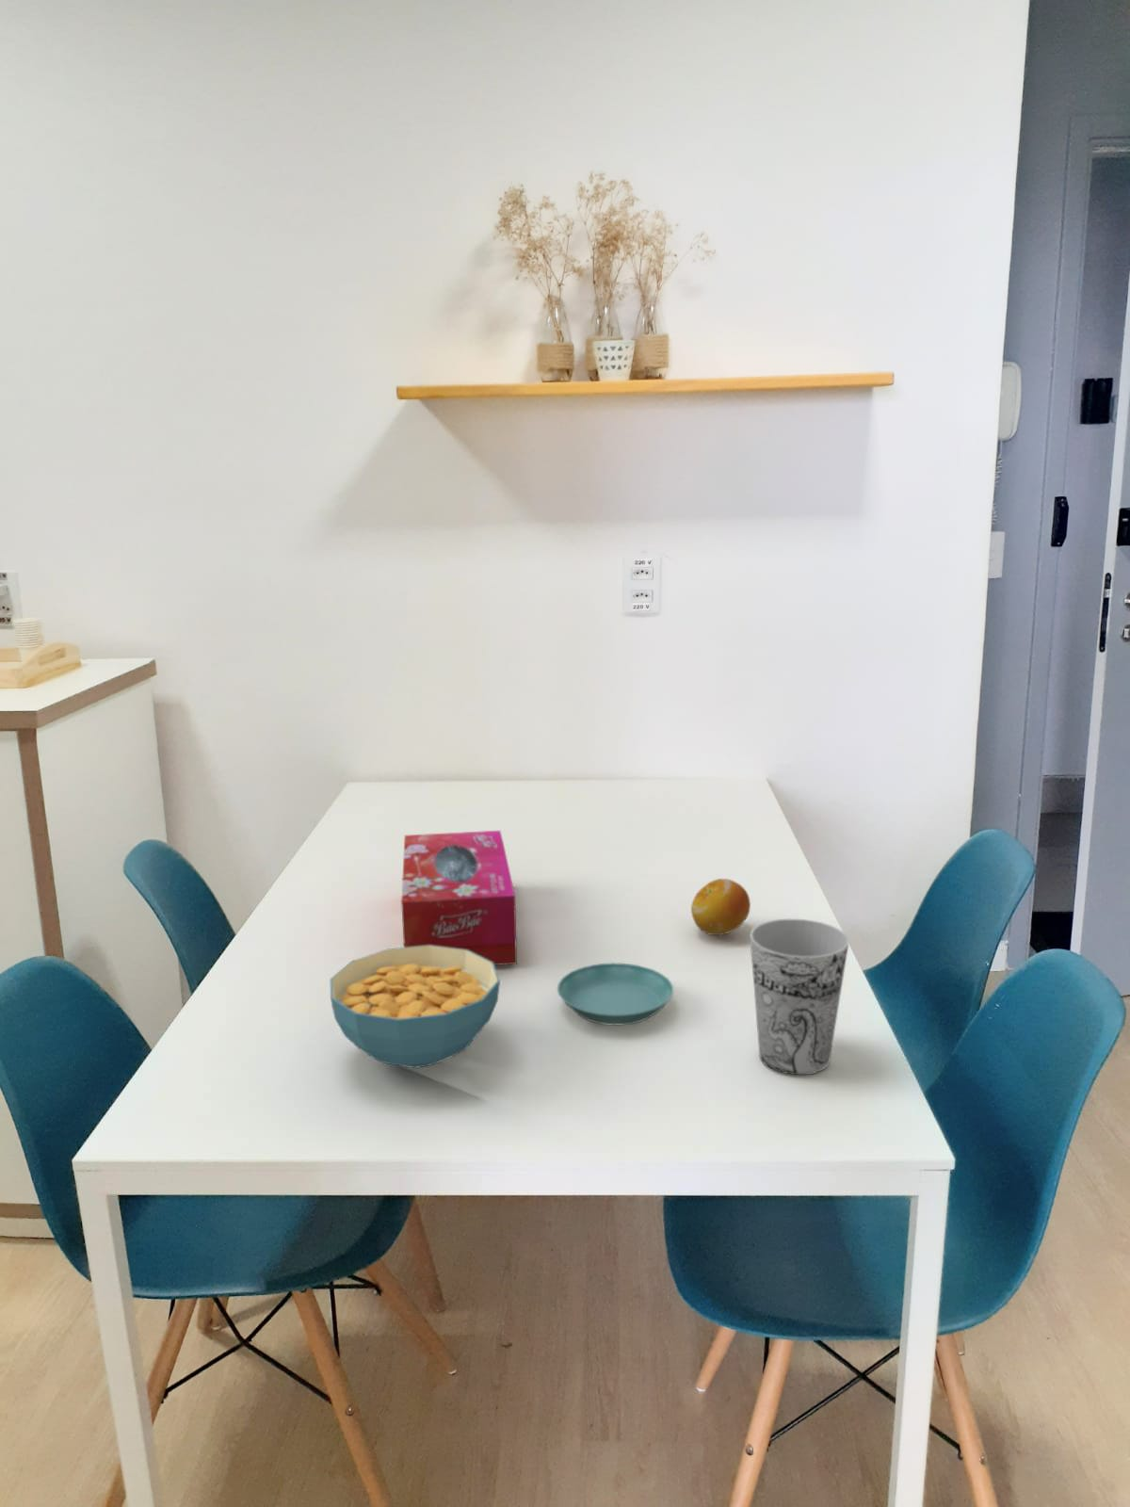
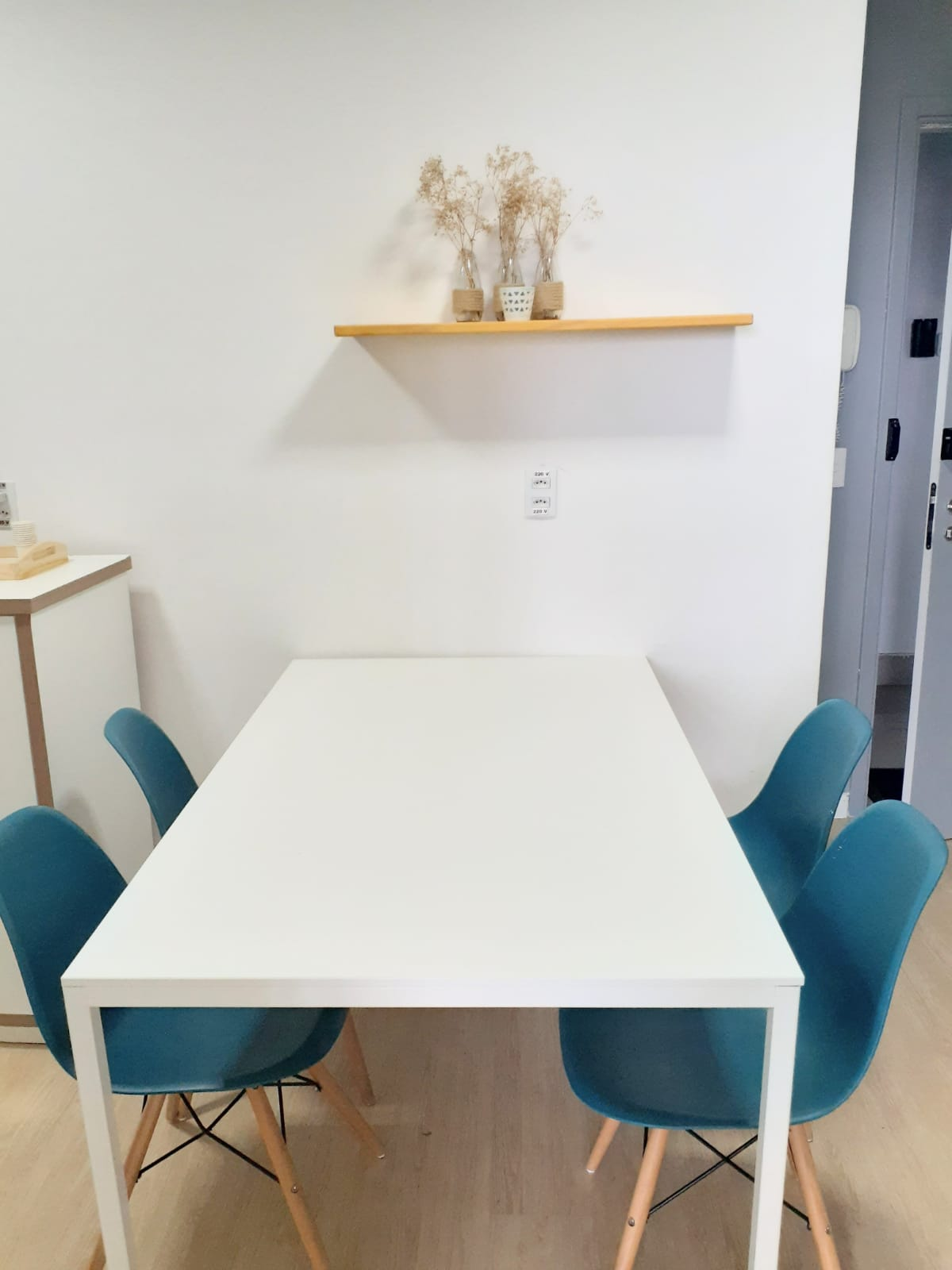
- cereal bowl [329,945,501,1069]
- fruit [691,878,751,936]
- tissue box [400,829,518,966]
- cup [749,918,850,1075]
- saucer [557,961,674,1025]
